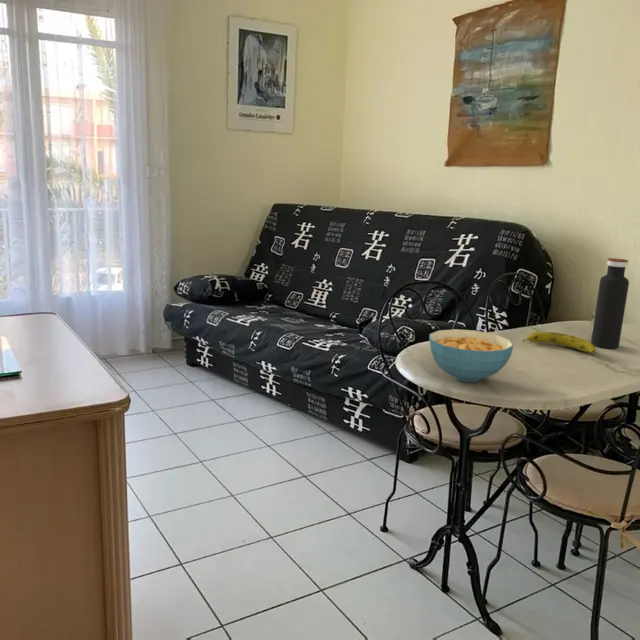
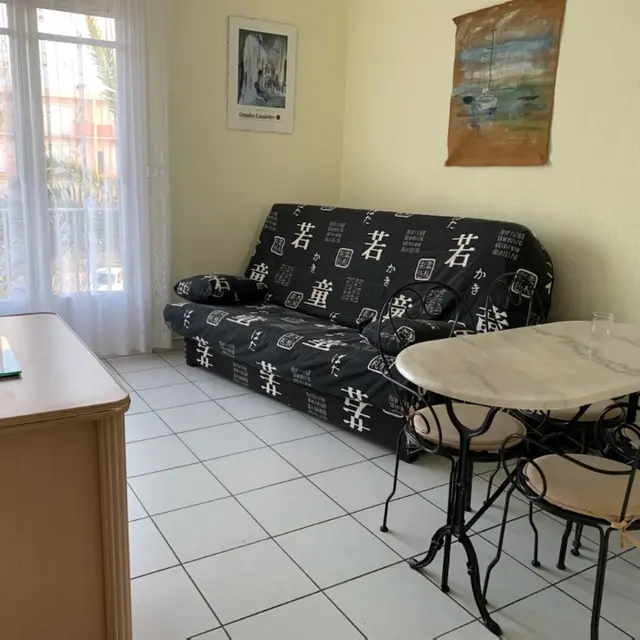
- fruit [522,331,597,354]
- water bottle [590,257,630,349]
- cereal bowl [428,328,515,383]
